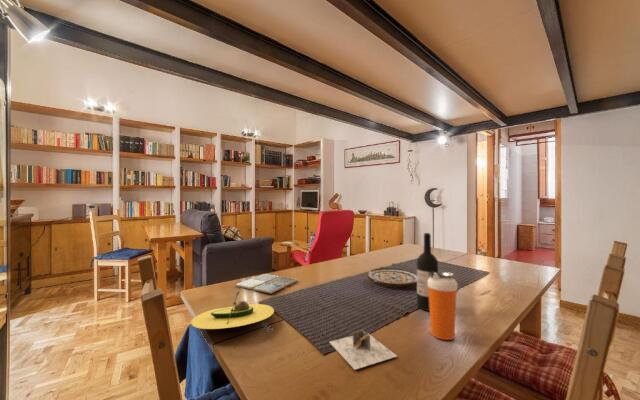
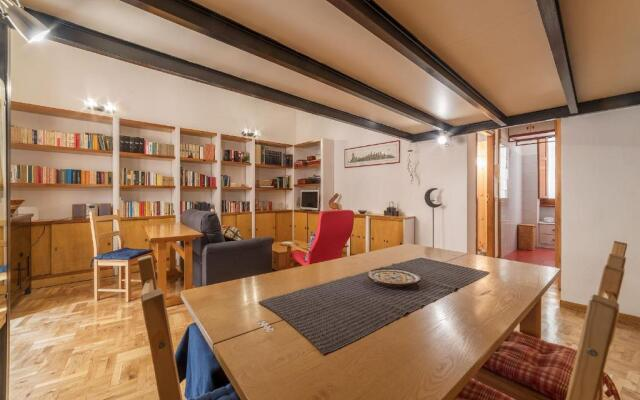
- wine bottle [416,232,439,312]
- shaker bottle [428,271,459,341]
- avocado [190,291,275,330]
- drink coaster [235,273,298,295]
- napkin holder [328,329,398,371]
